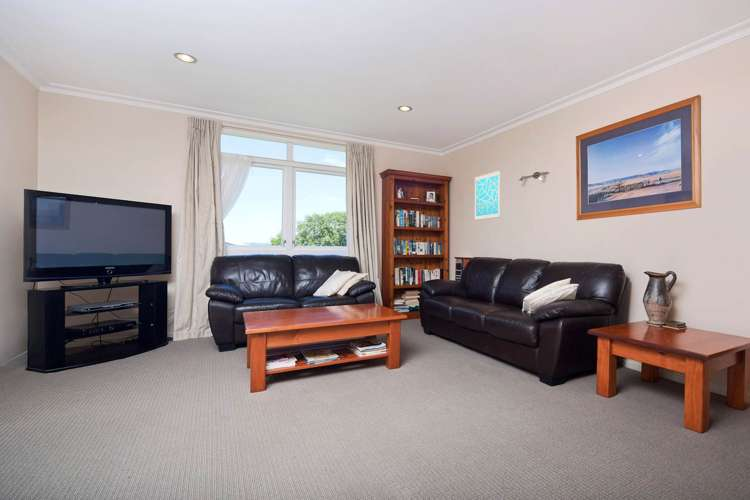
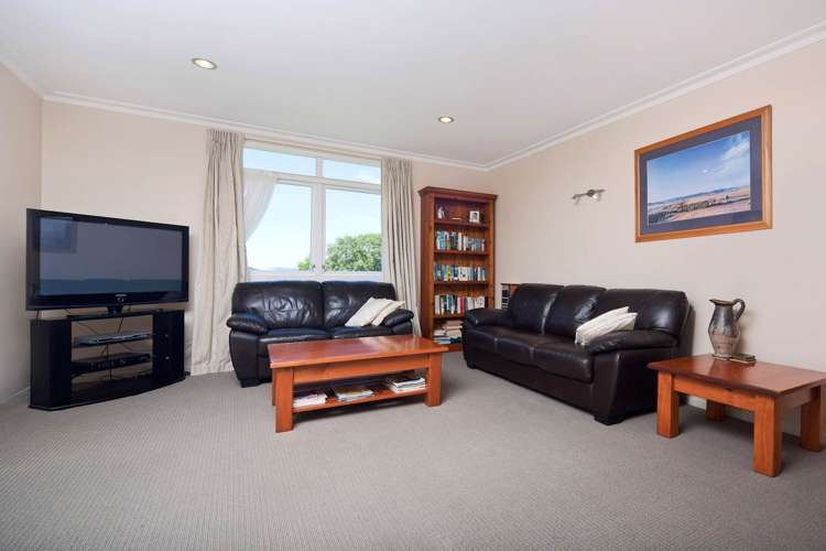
- wall art [474,169,501,221]
